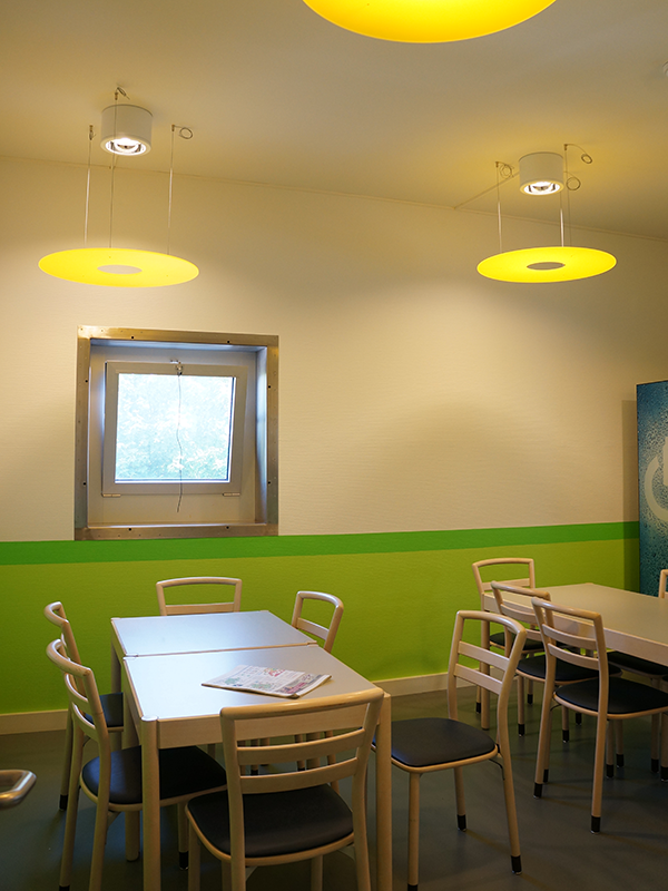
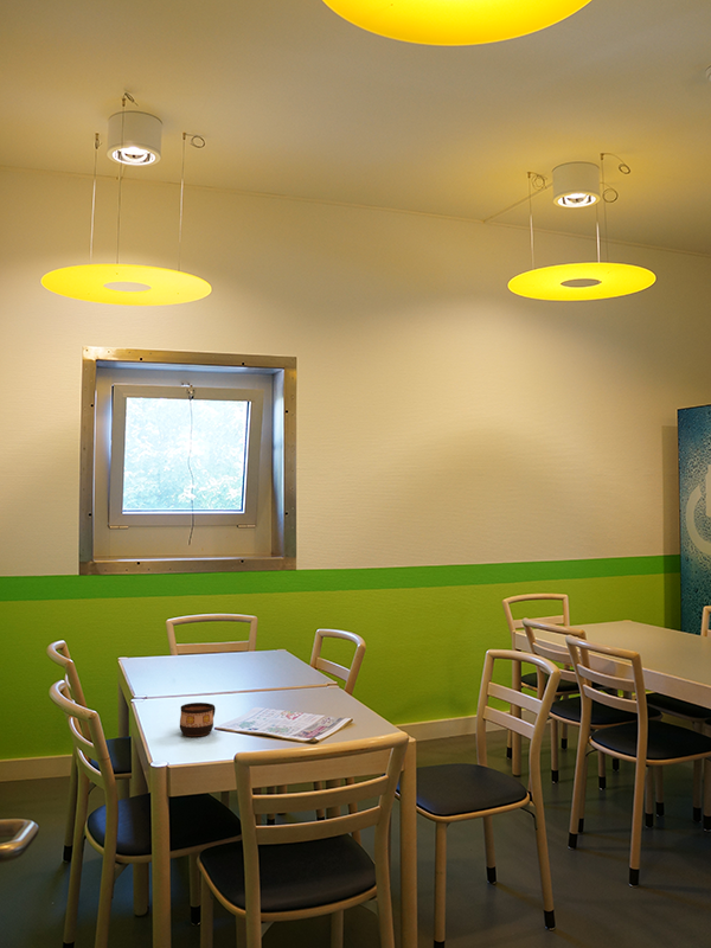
+ cup [179,702,217,737]
